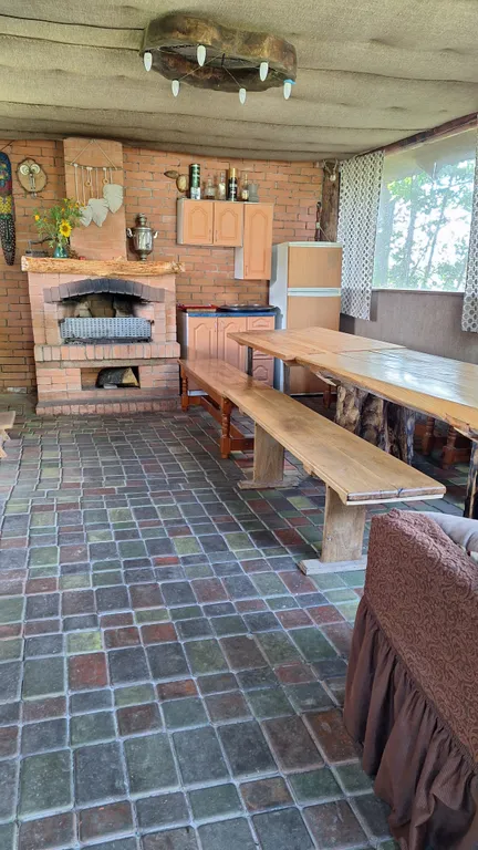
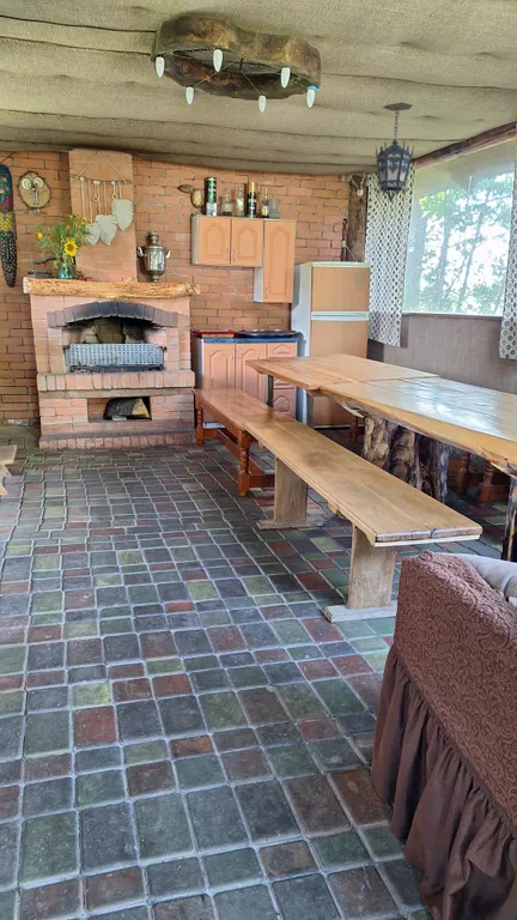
+ hanging lantern [373,102,415,204]
